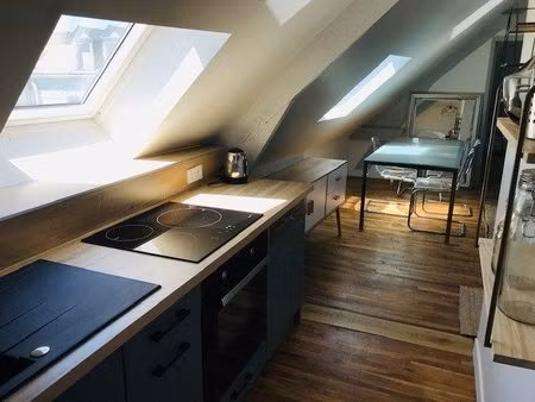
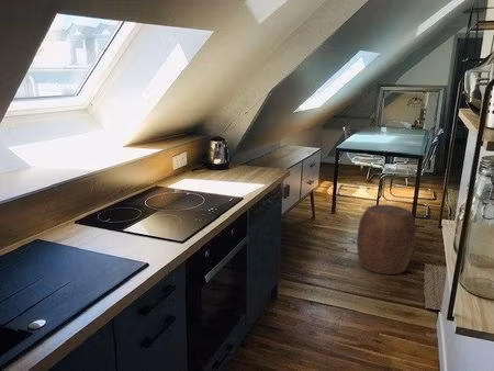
+ stool [356,204,416,276]
